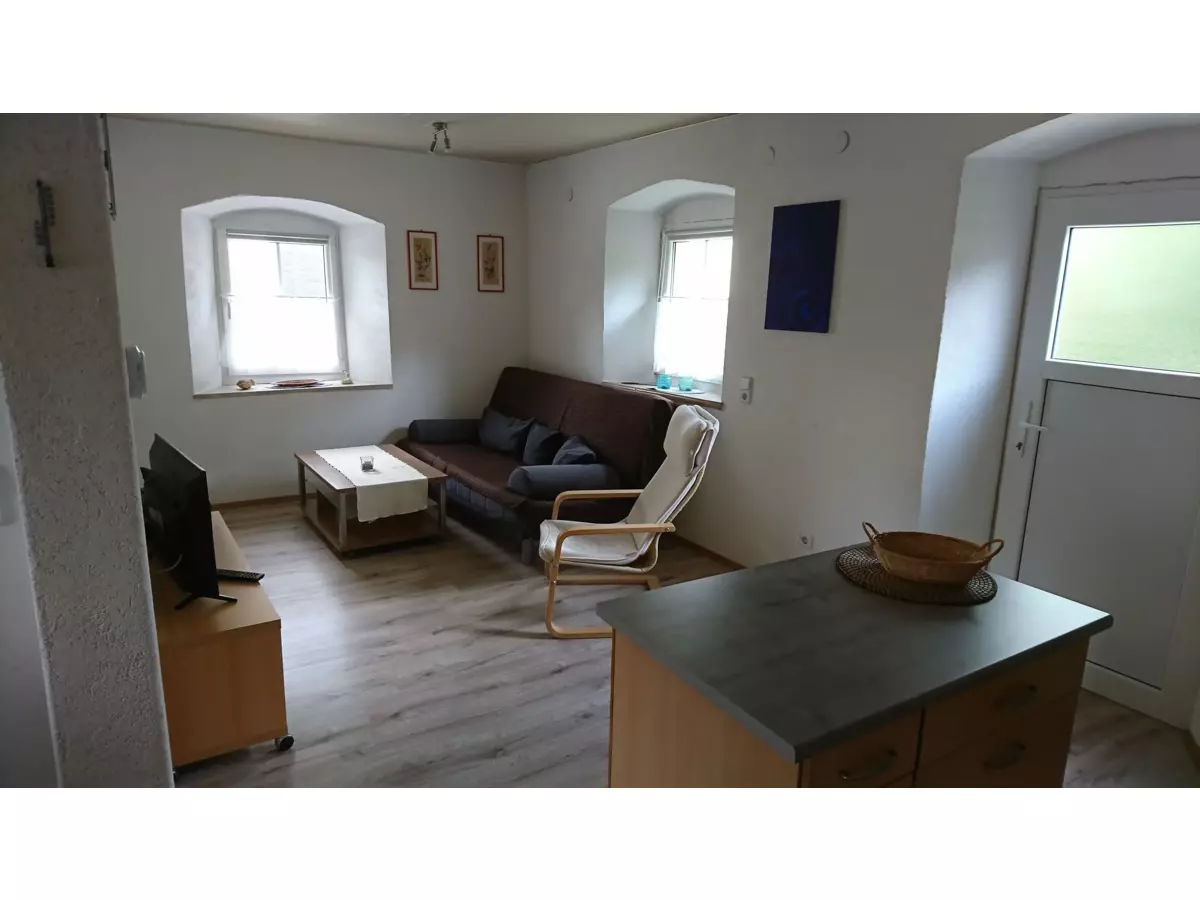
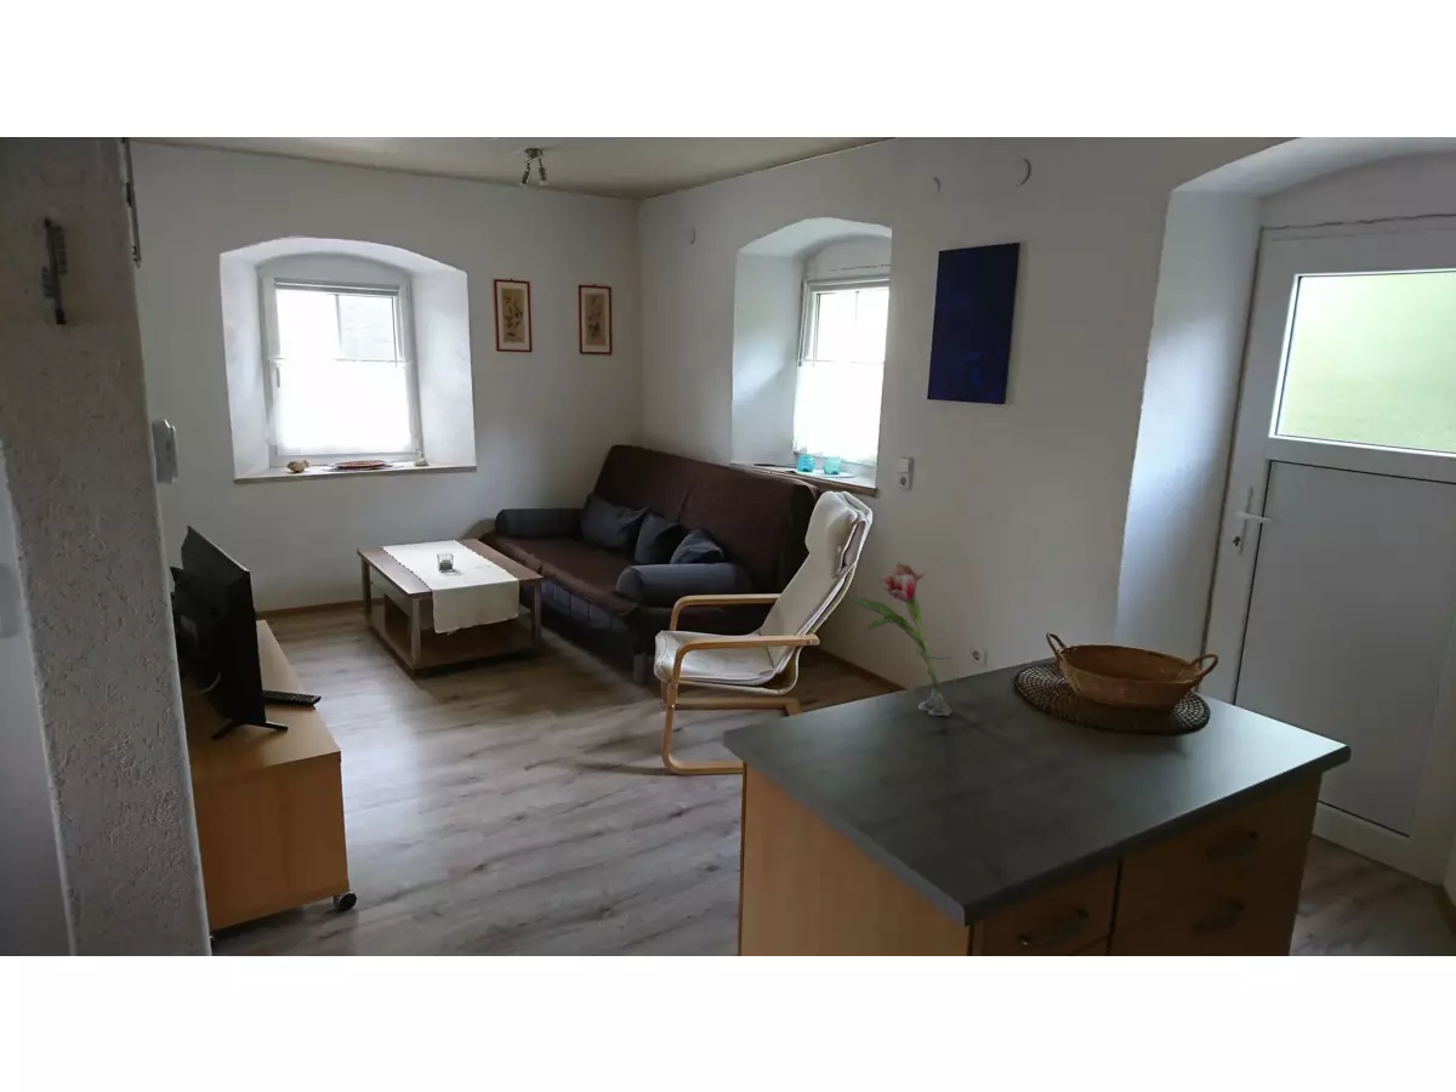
+ flower [852,562,954,717]
